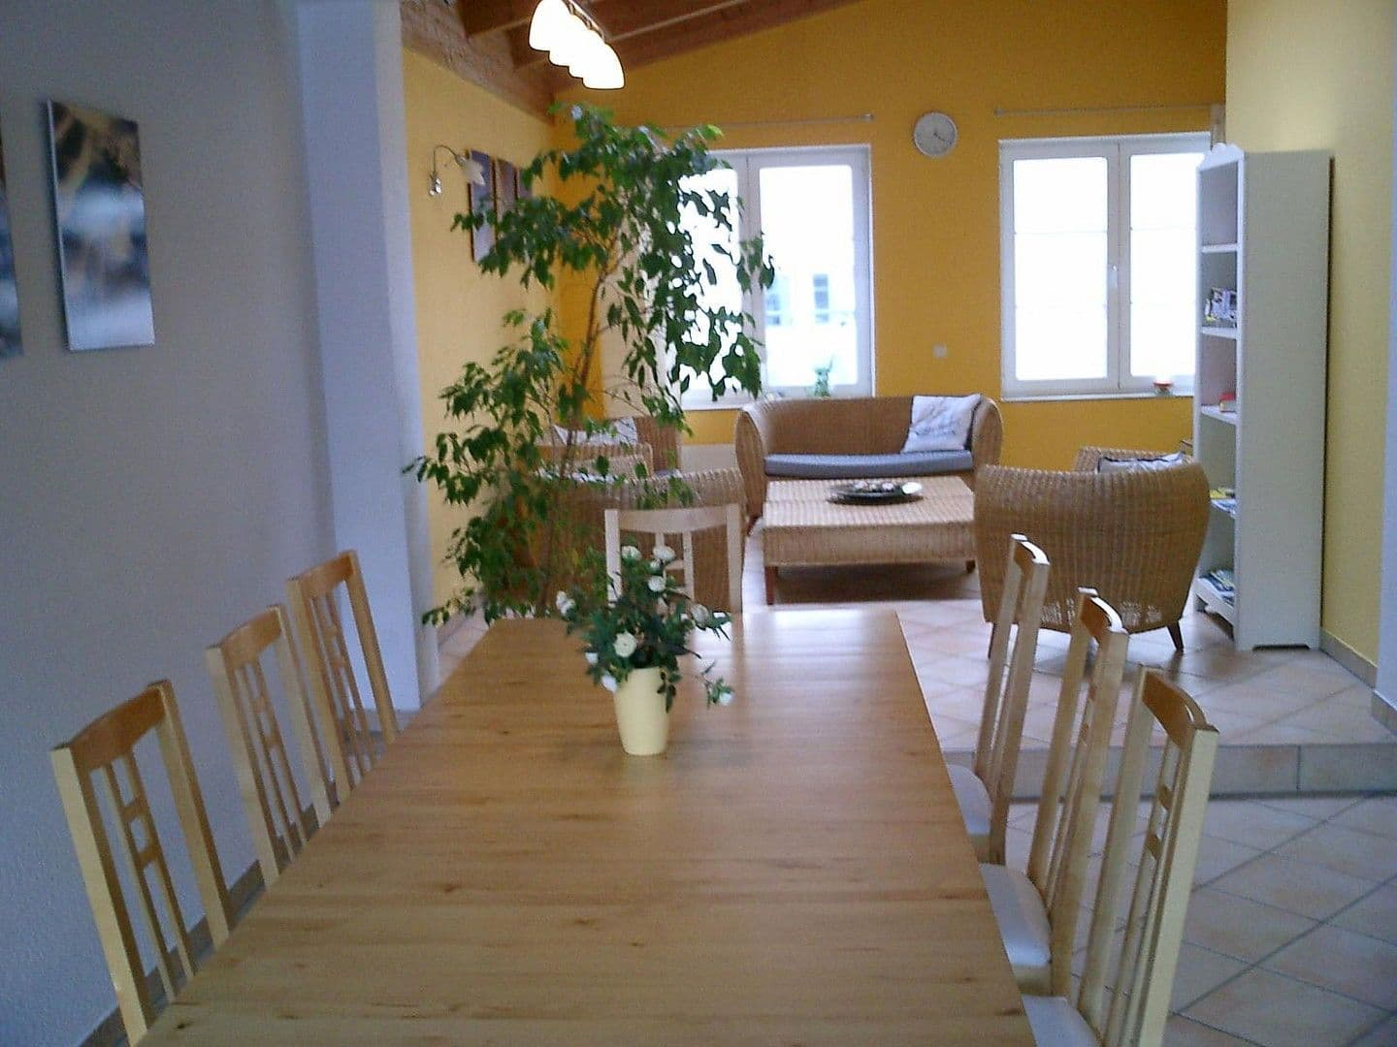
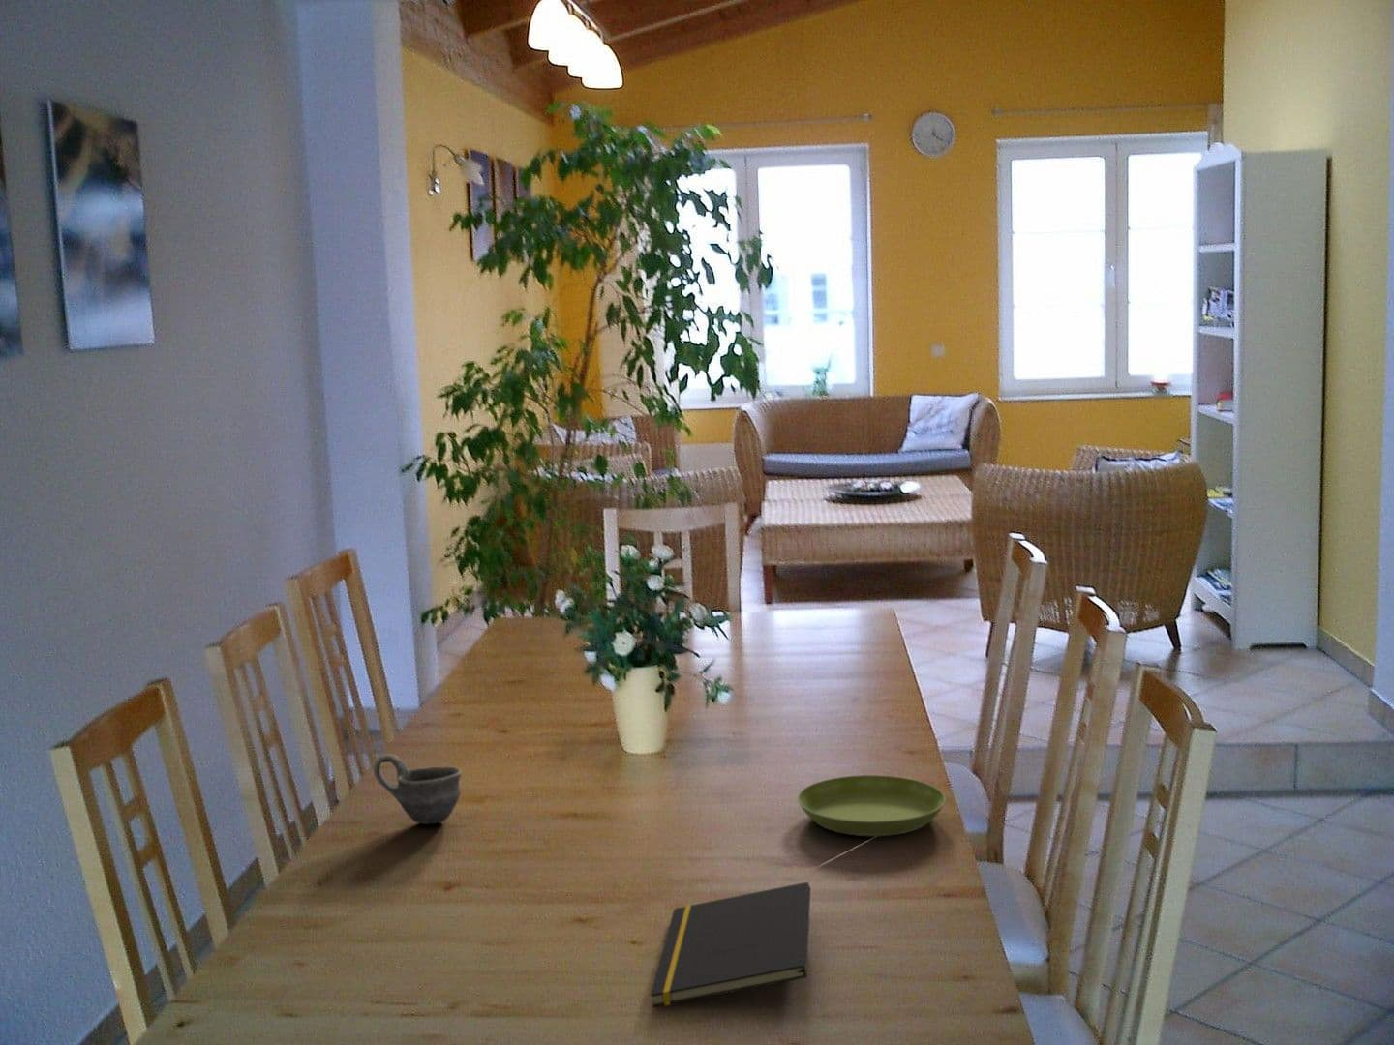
+ notepad [649,881,811,1009]
+ saucer [797,774,947,836]
+ cup [373,753,463,825]
